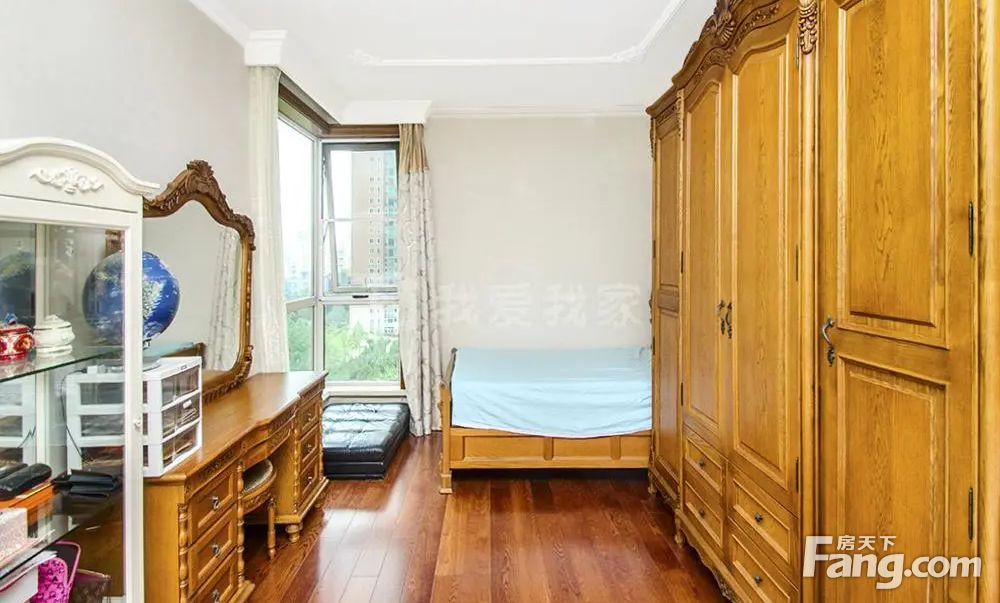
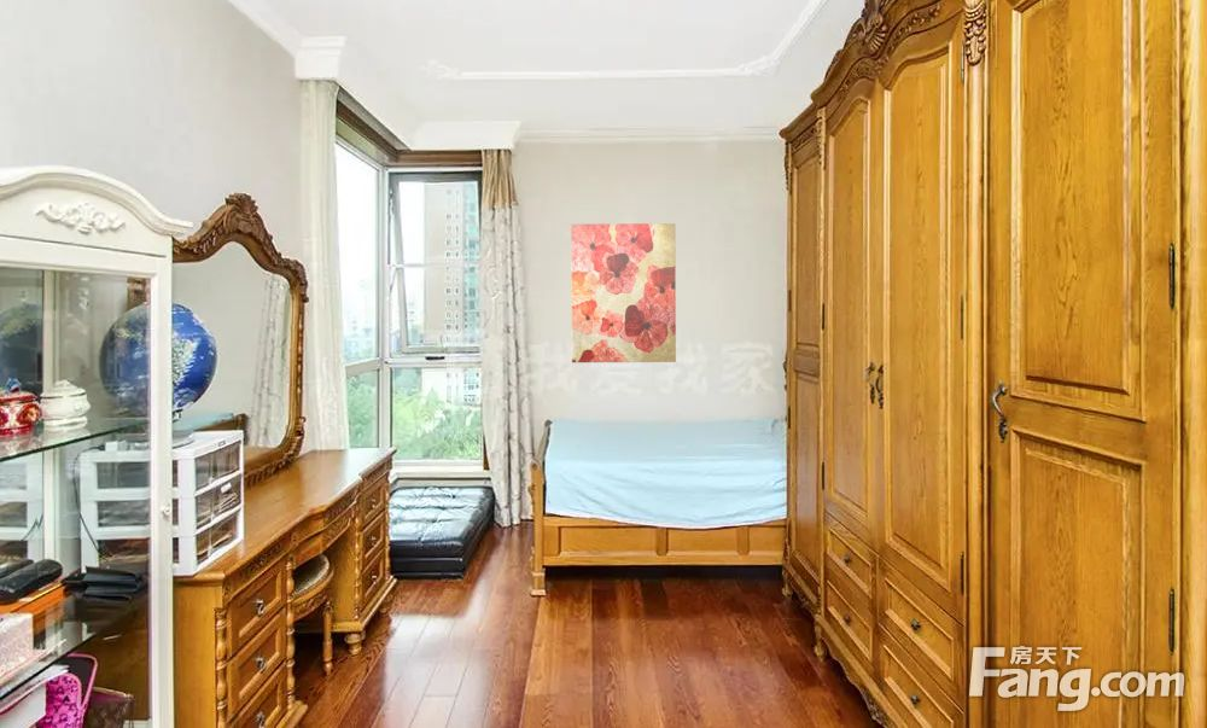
+ wall art [570,222,677,363]
